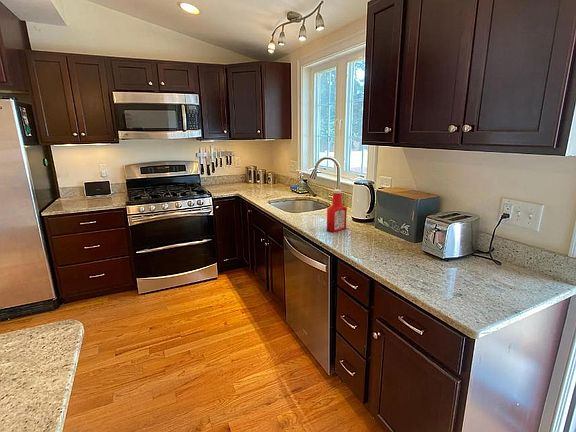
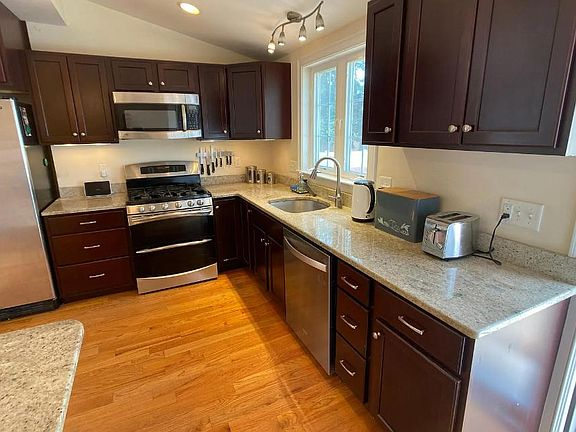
- soap bottle [326,189,348,233]
